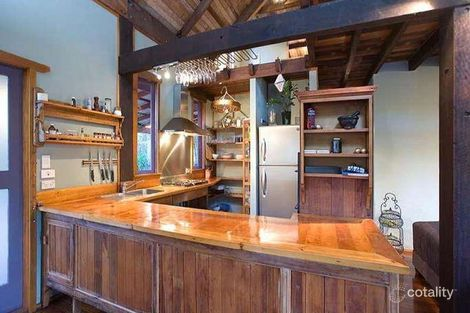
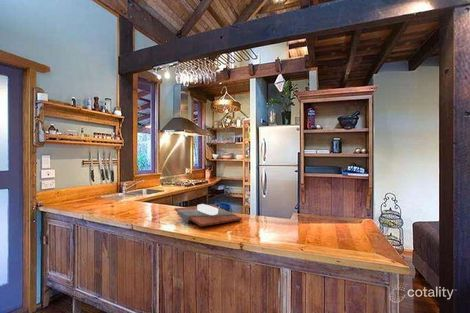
+ cutting board [173,203,243,228]
